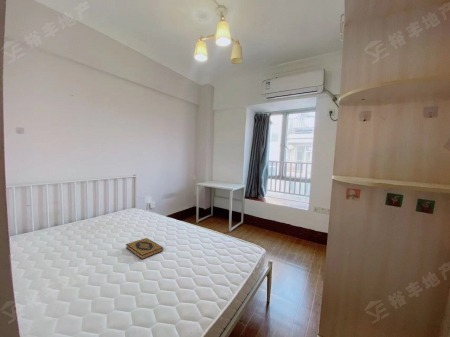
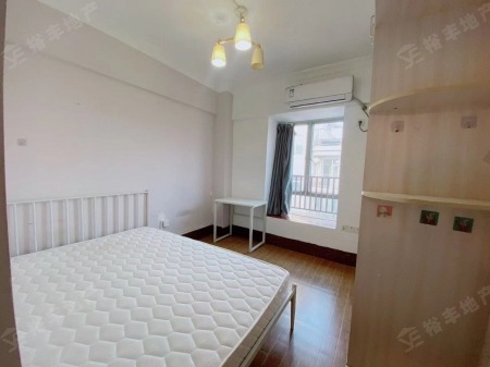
- hardback book [125,237,164,261]
